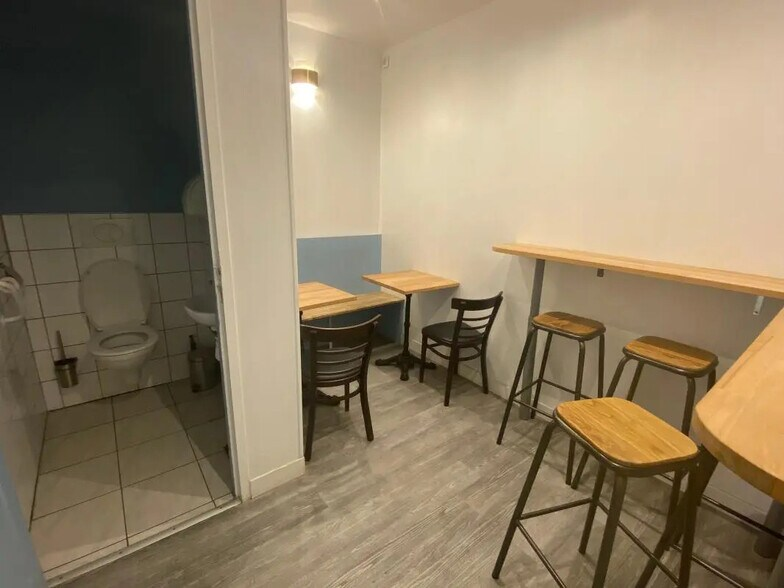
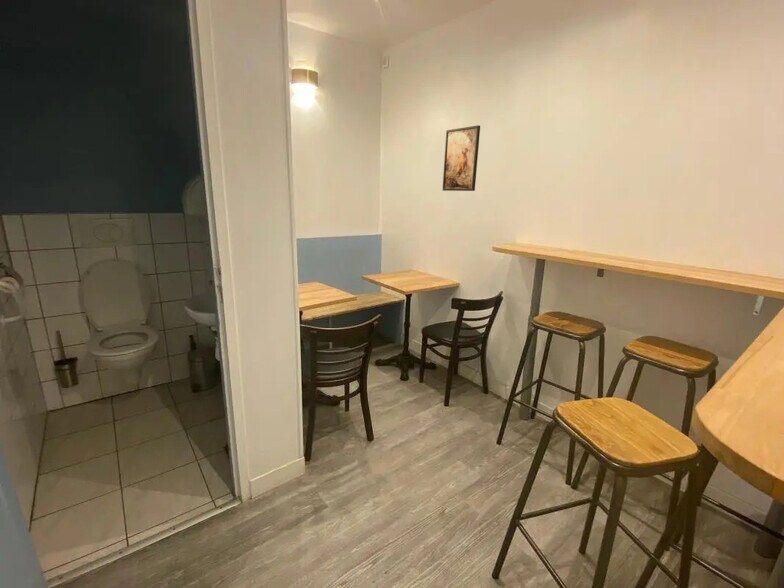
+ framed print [442,124,481,192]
